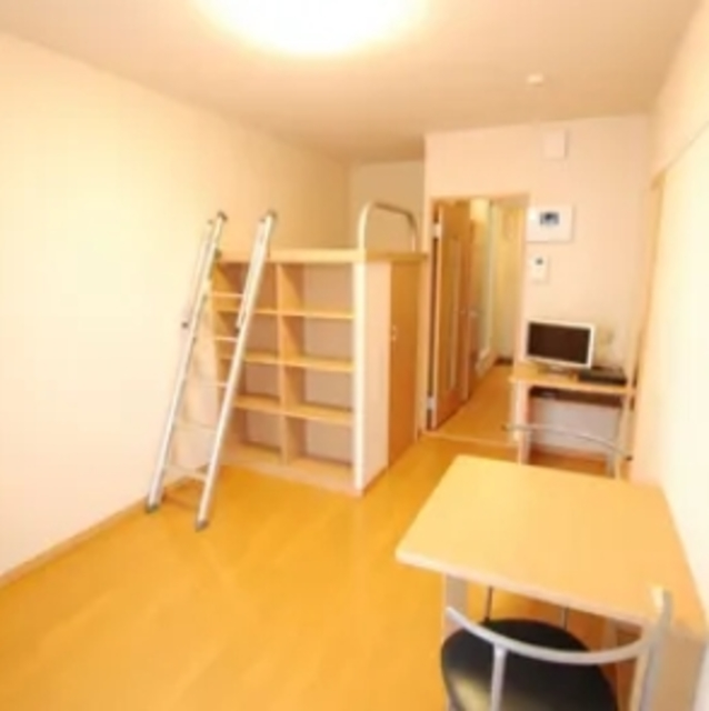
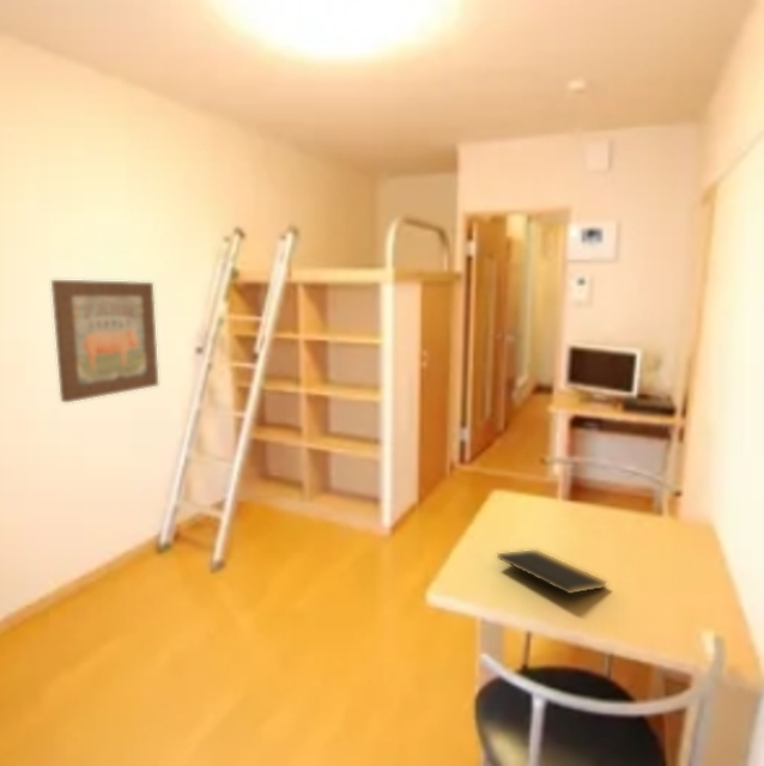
+ notepad [496,548,610,608]
+ wall art [50,279,159,403]
